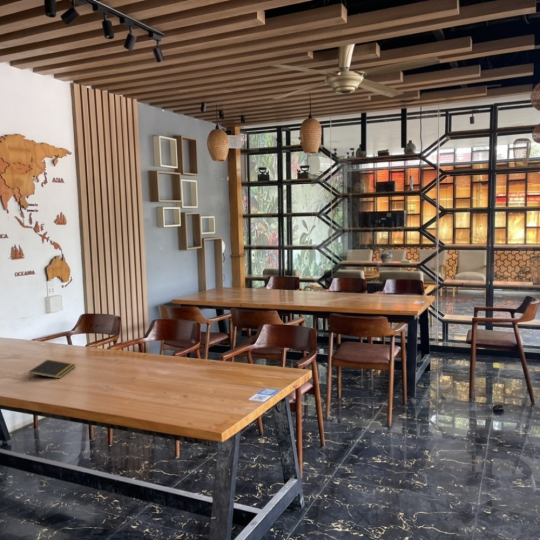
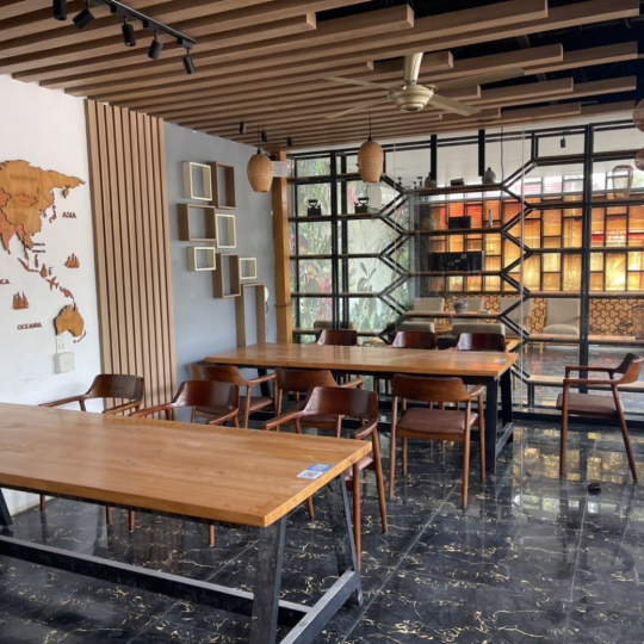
- notepad [28,359,76,381]
